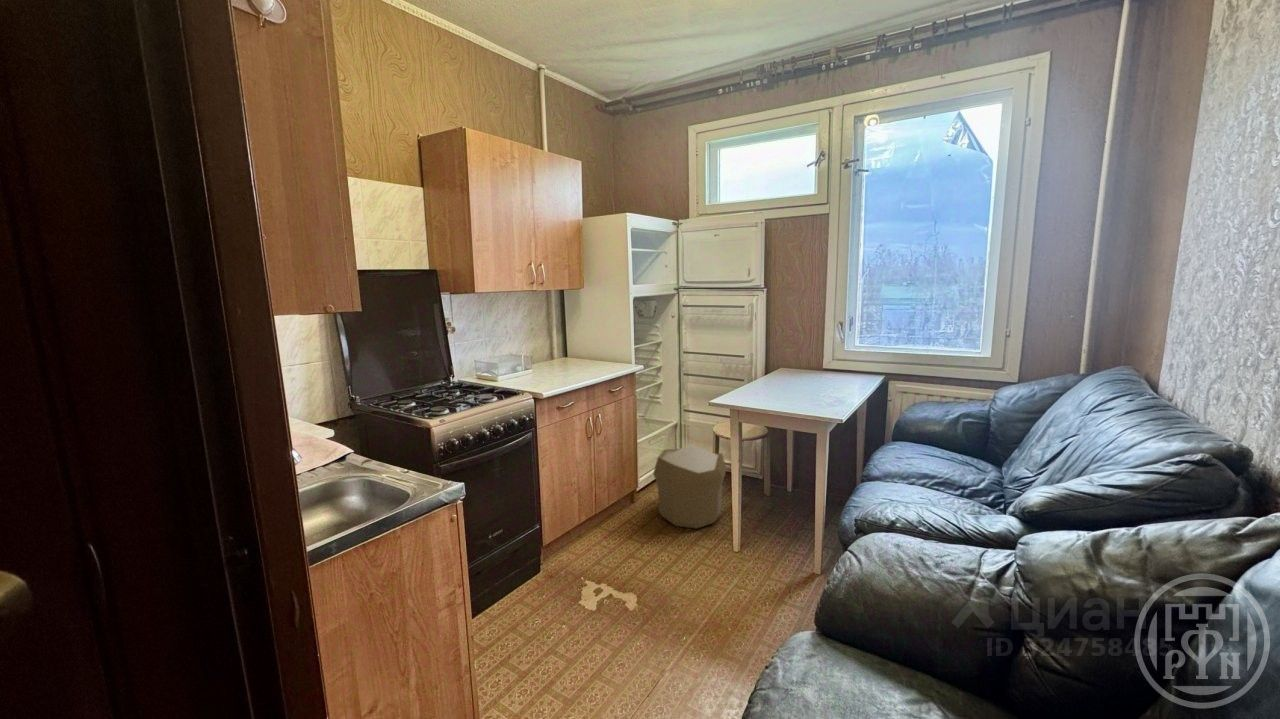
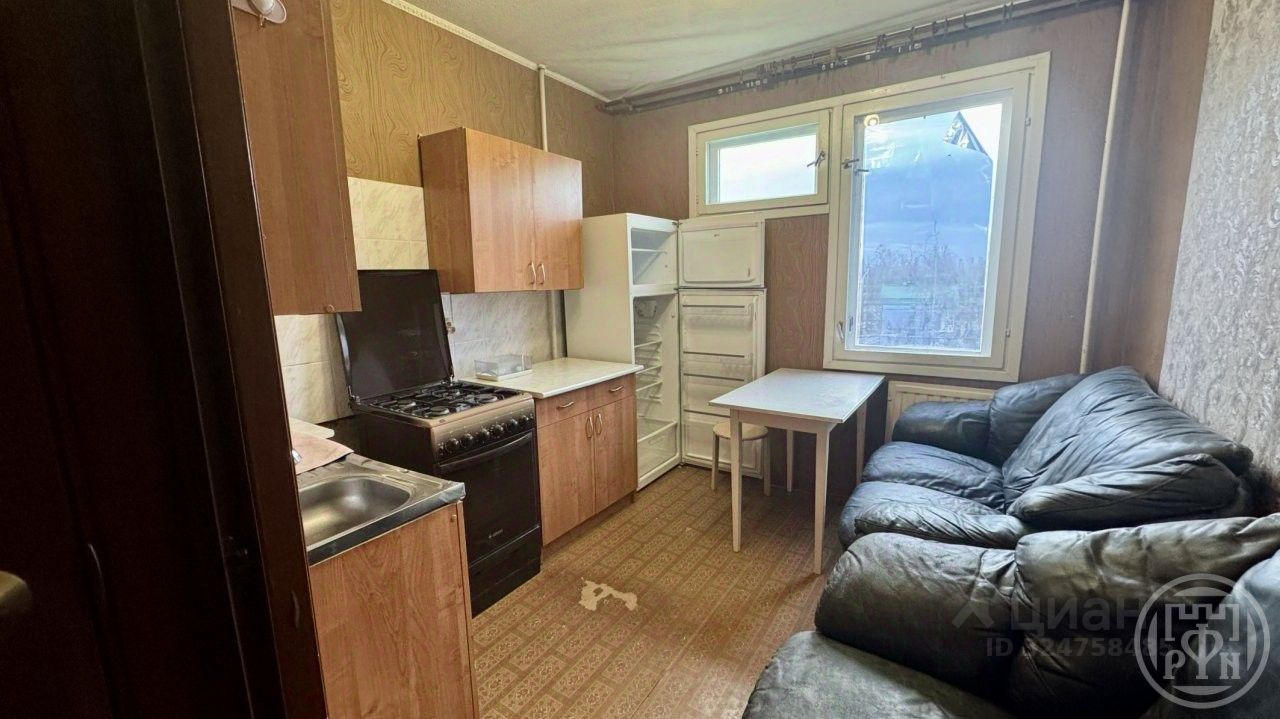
- pouf [652,443,728,530]
